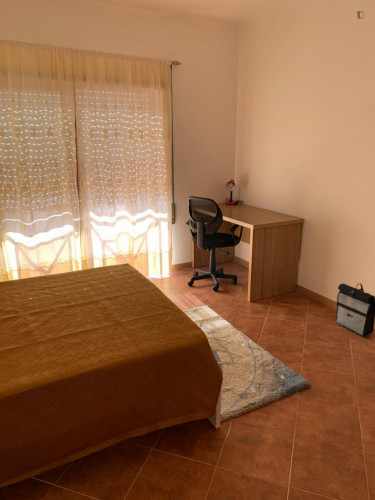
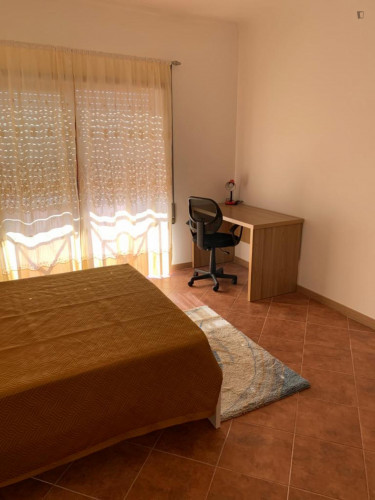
- backpack [335,282,375,337]
